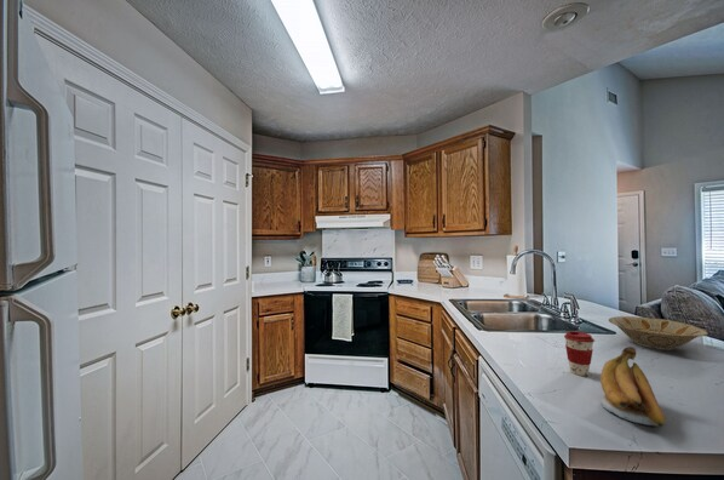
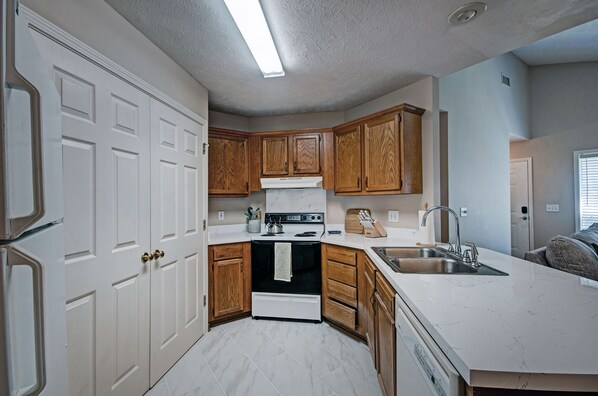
- banana [599,345,667,428]
- coffee cup [563,330,596,377]
- bowl [608,315,709,352]
